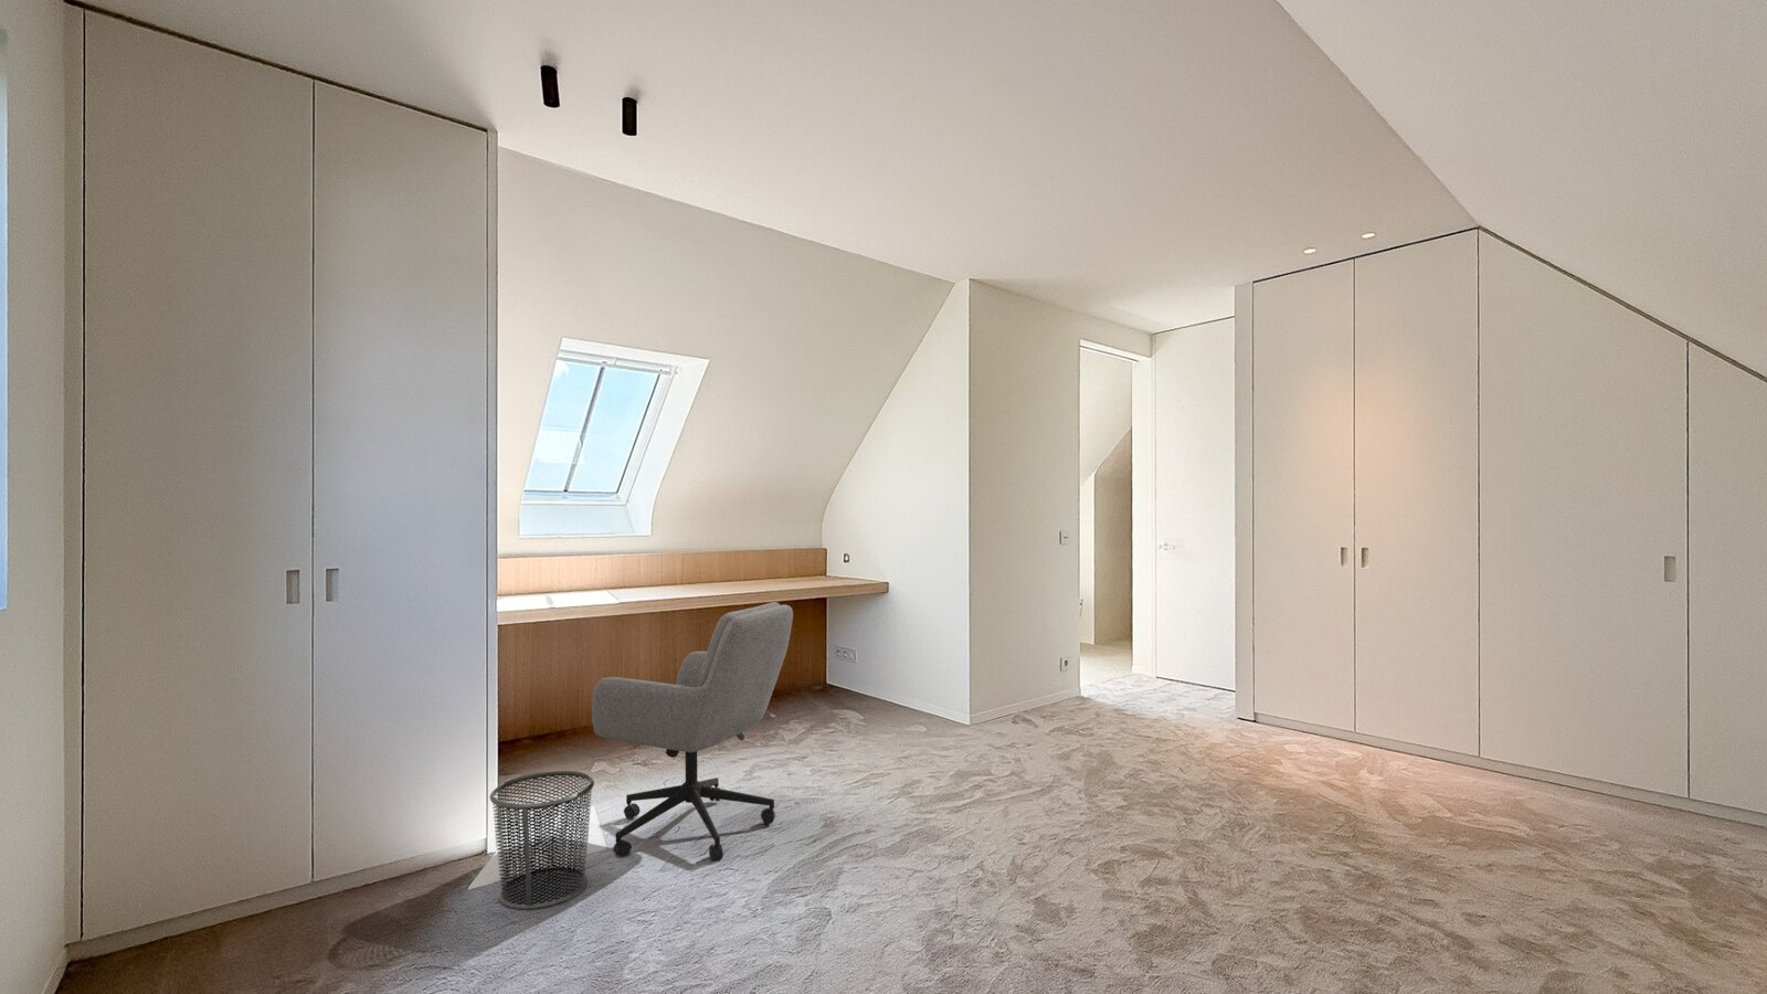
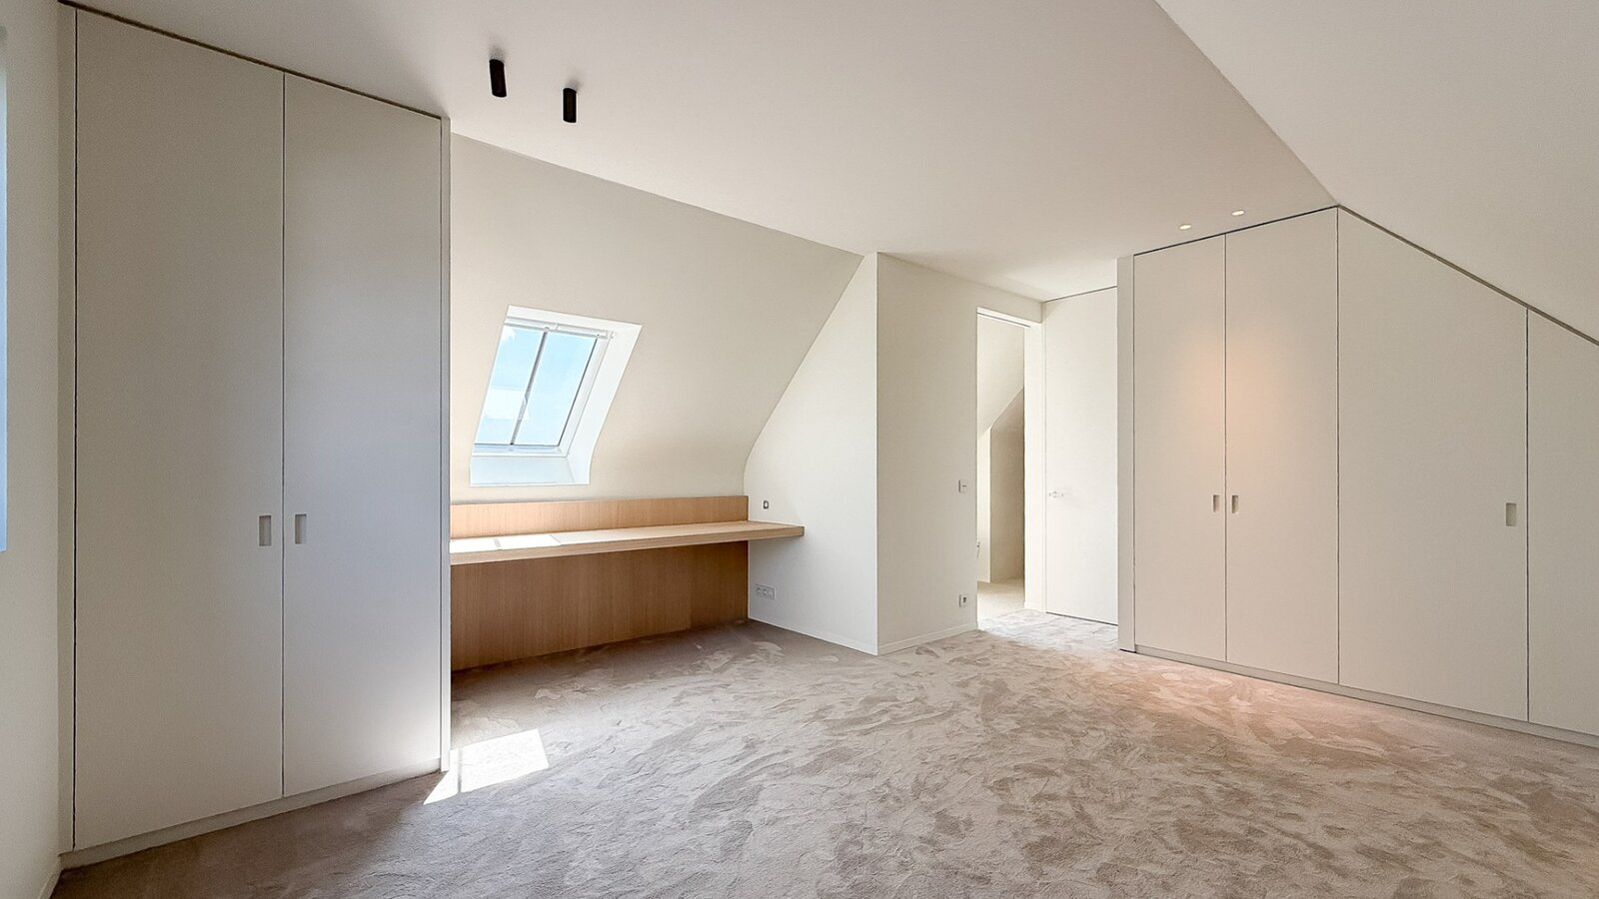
- office chair [591,601,794,862]
- waste bin [488,769,595,911]
